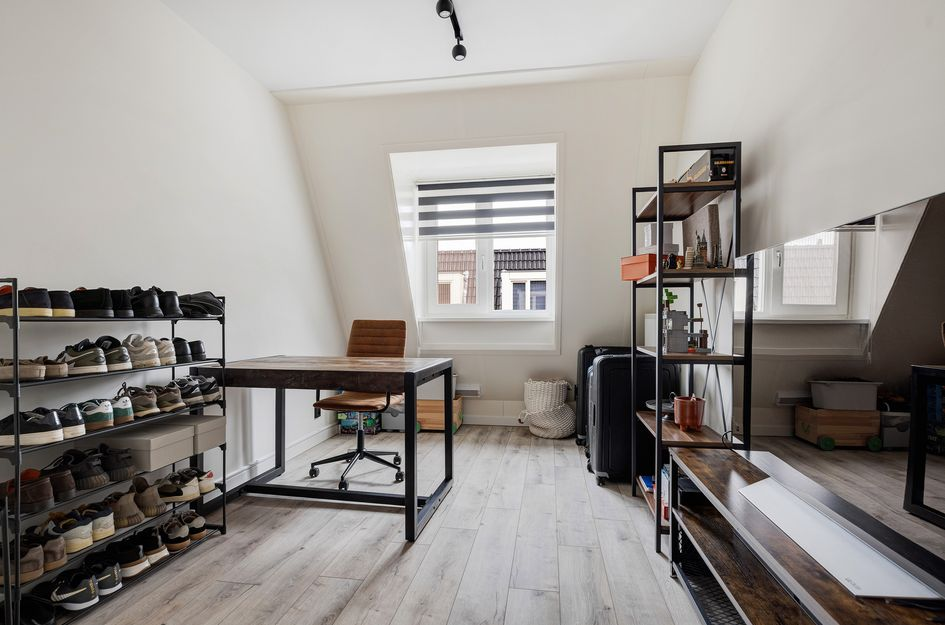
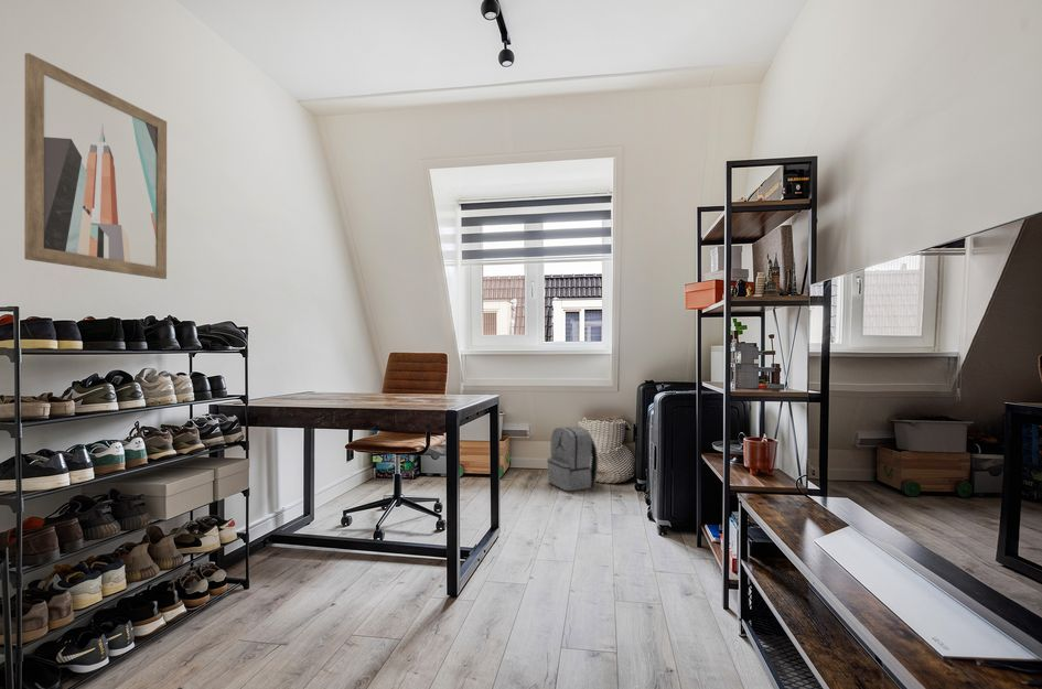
+ wall art [23,52,168,280]
+ backpack [546,426,599,492]
